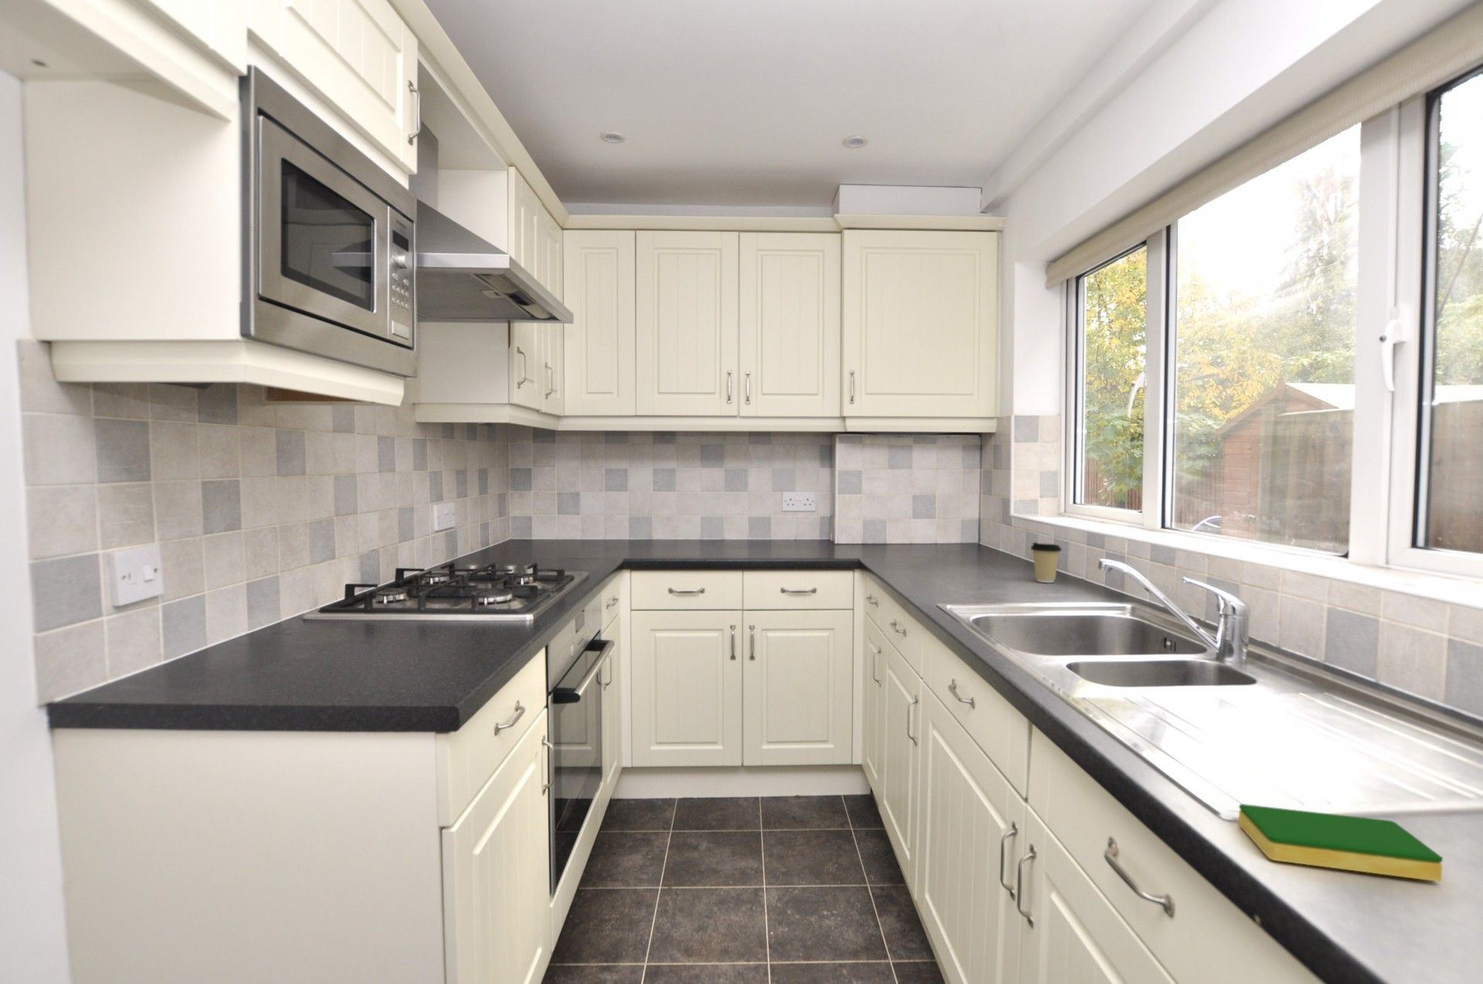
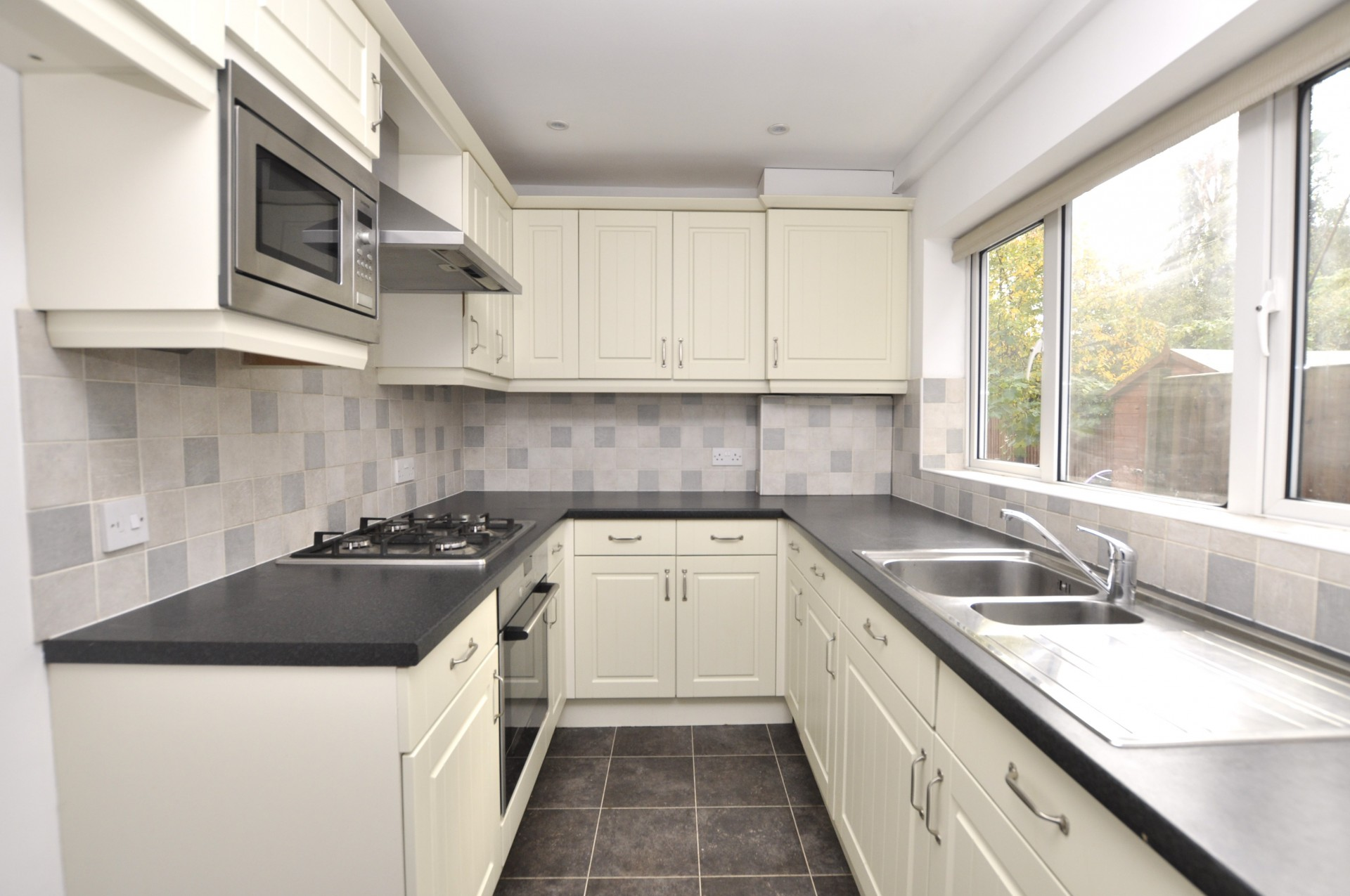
- coffee cup [1029,541,1063,583]
- dish sponge [1238,804,1443,882]
